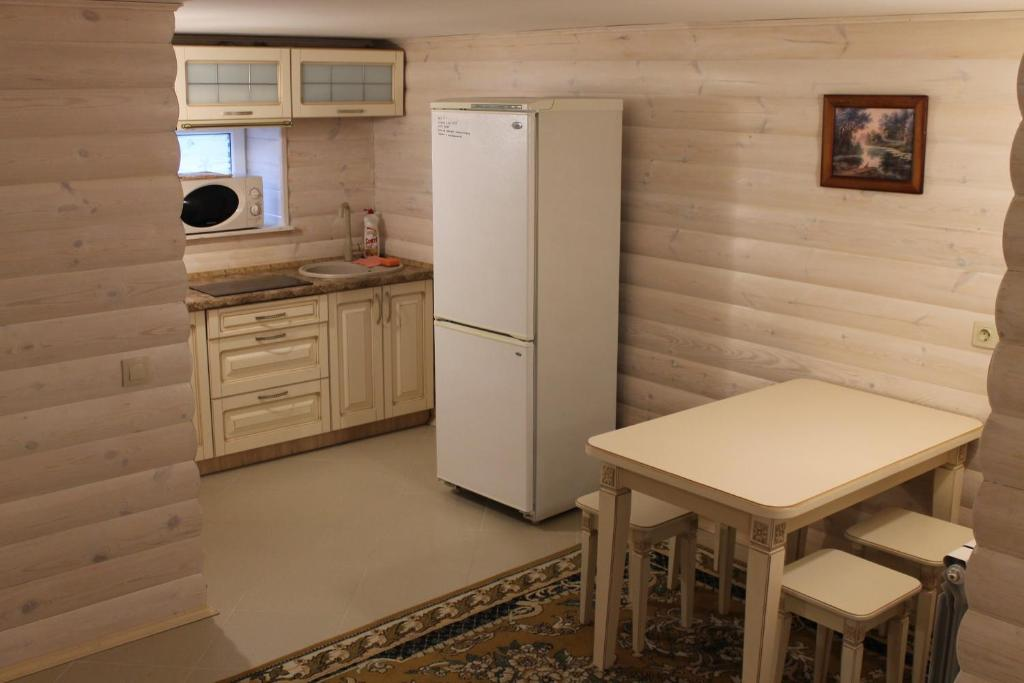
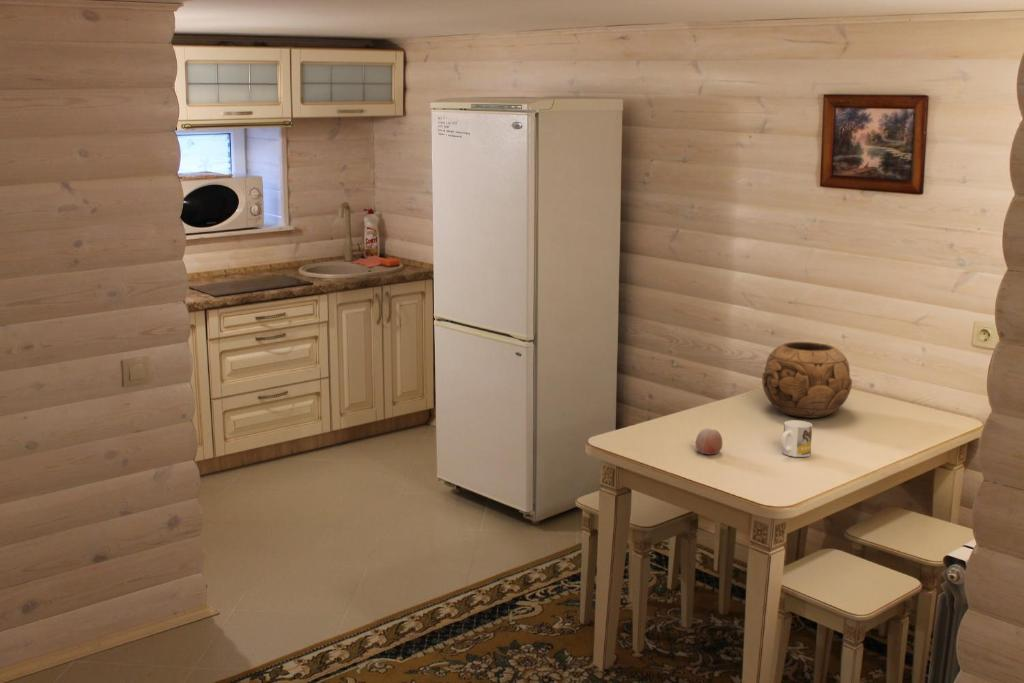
+ apple [695,428,723,455]
+ mug [780,419,813,458]
+ decorative bowl [761,341,853,419]
